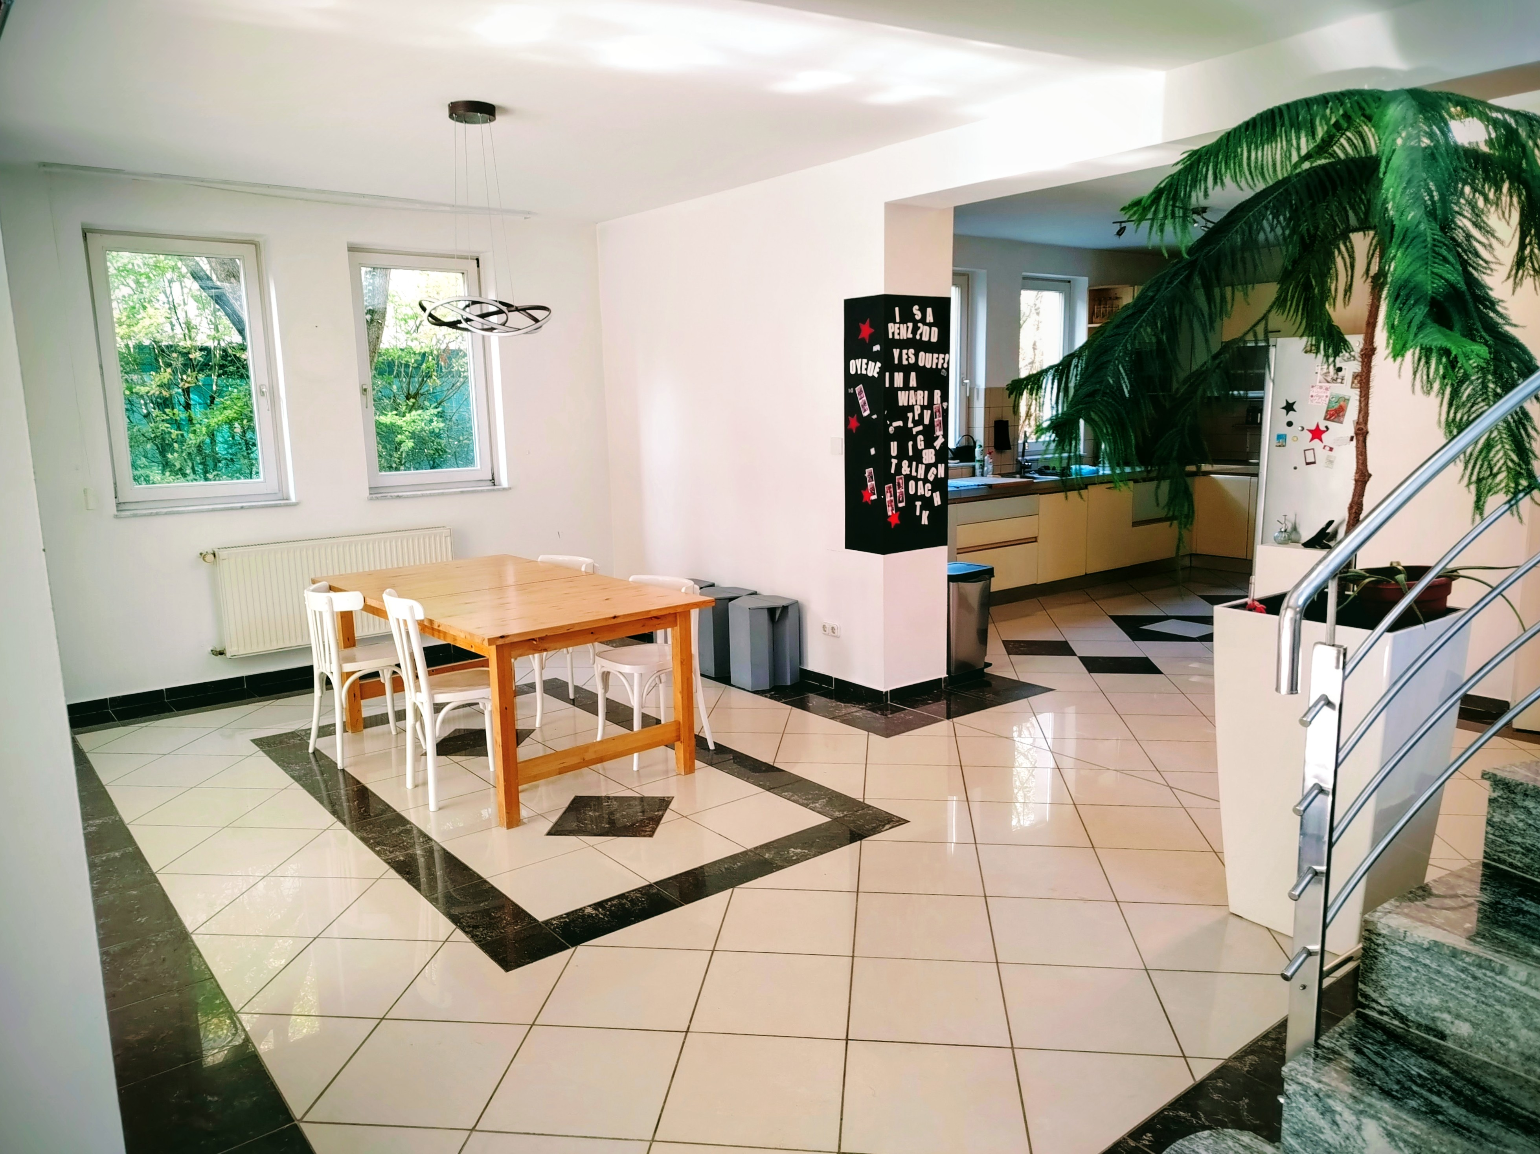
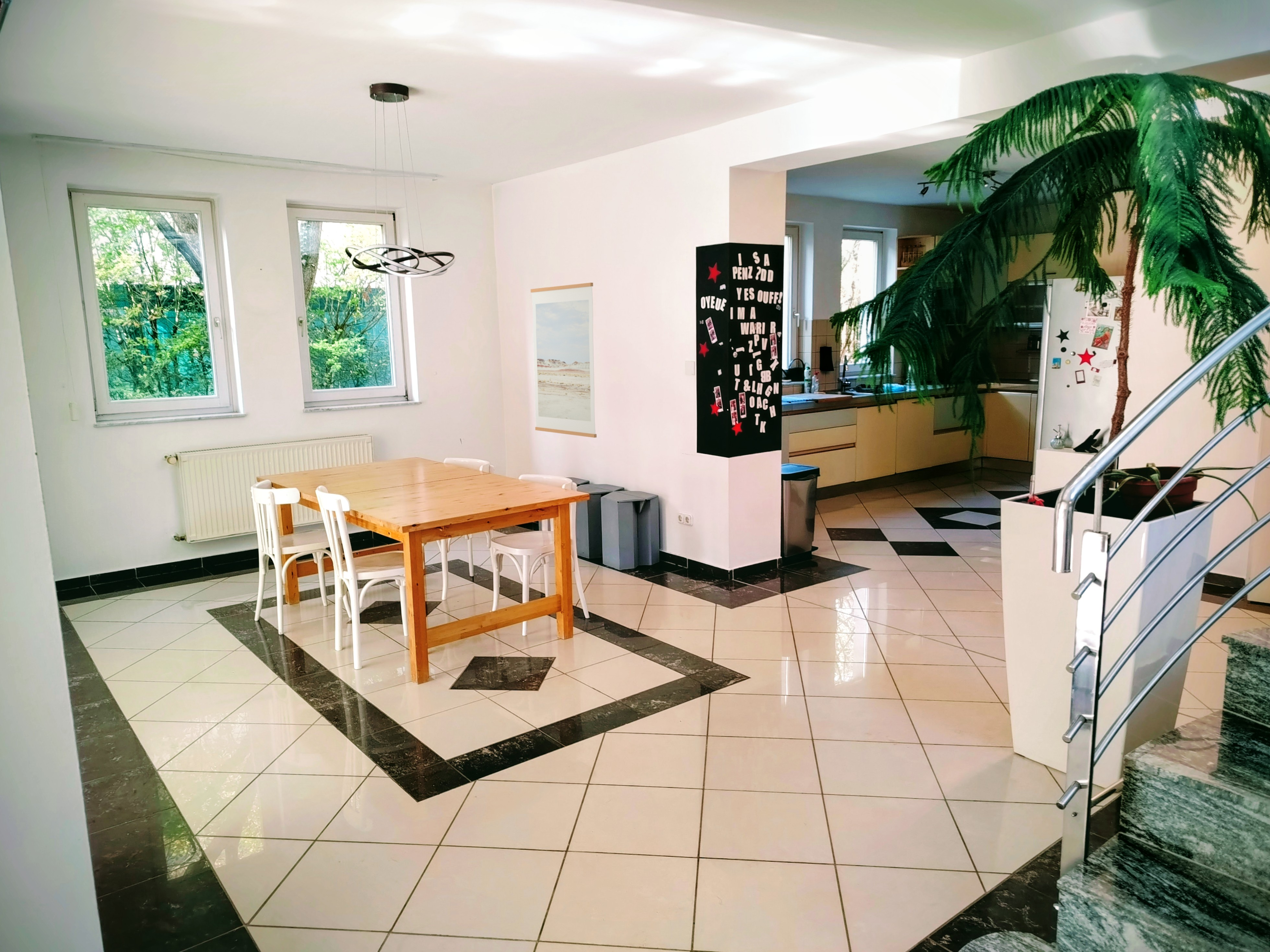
+ wall art [530,282,597,438]
